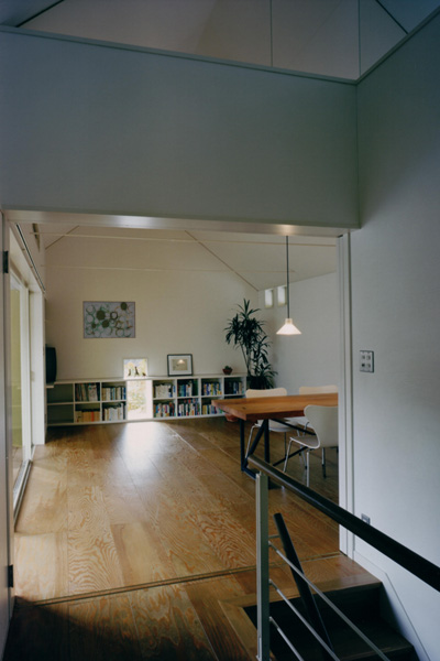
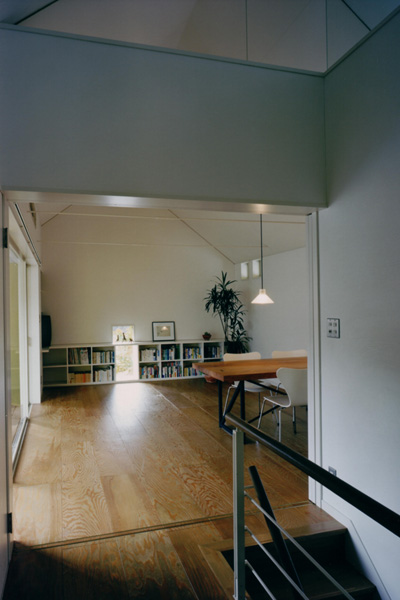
- wall art [81,300,136,339]
